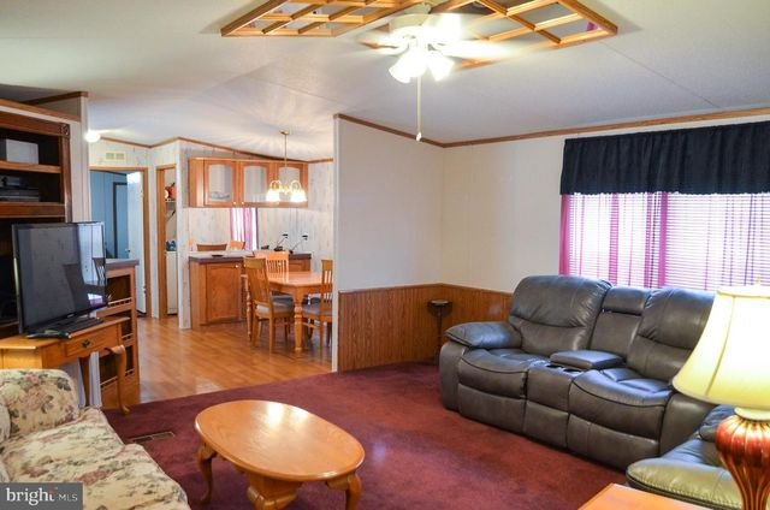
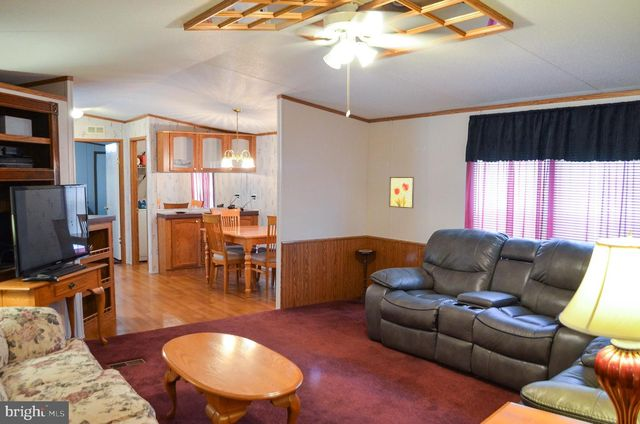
+ wall art [388,176,415,209]
